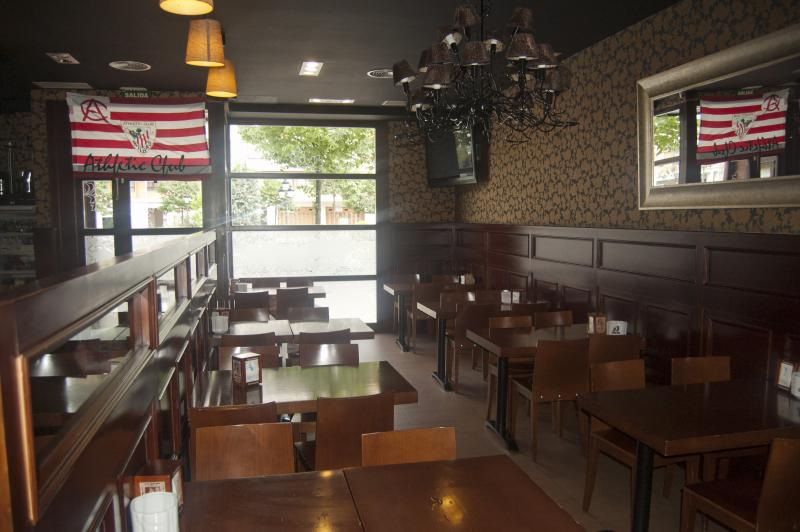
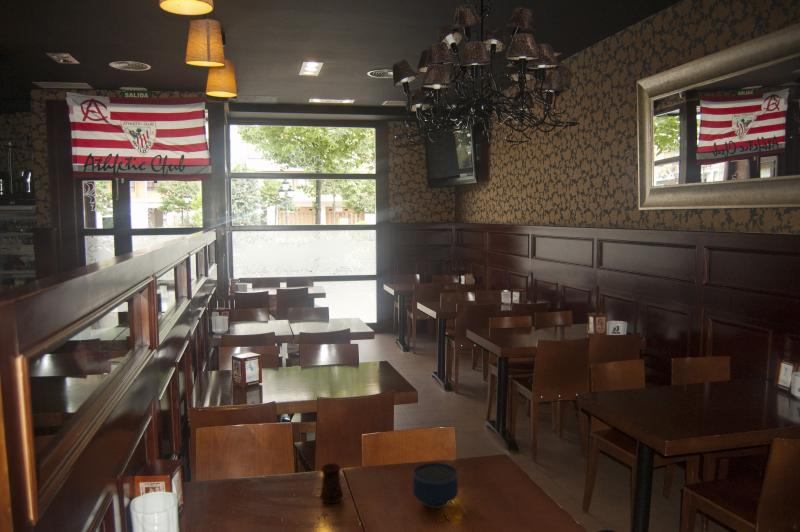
+ bowl [412,462,459,509]
+ cup [319,462,344,505]
